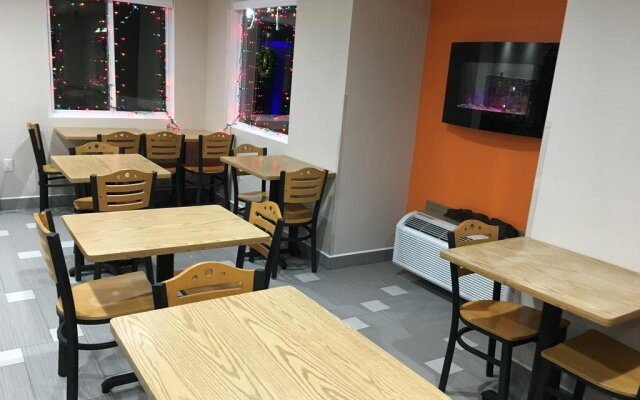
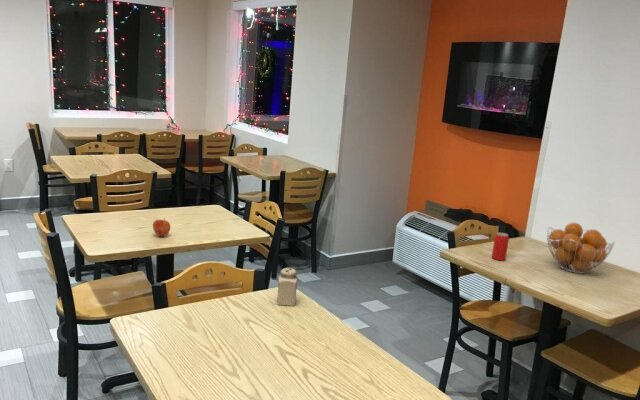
+ apple [152,218,171,237]
+ fruit basket [546,222,616,274]
+ salt shaker [276,267,298,307]
+ beverage can [491,232,510,261]
